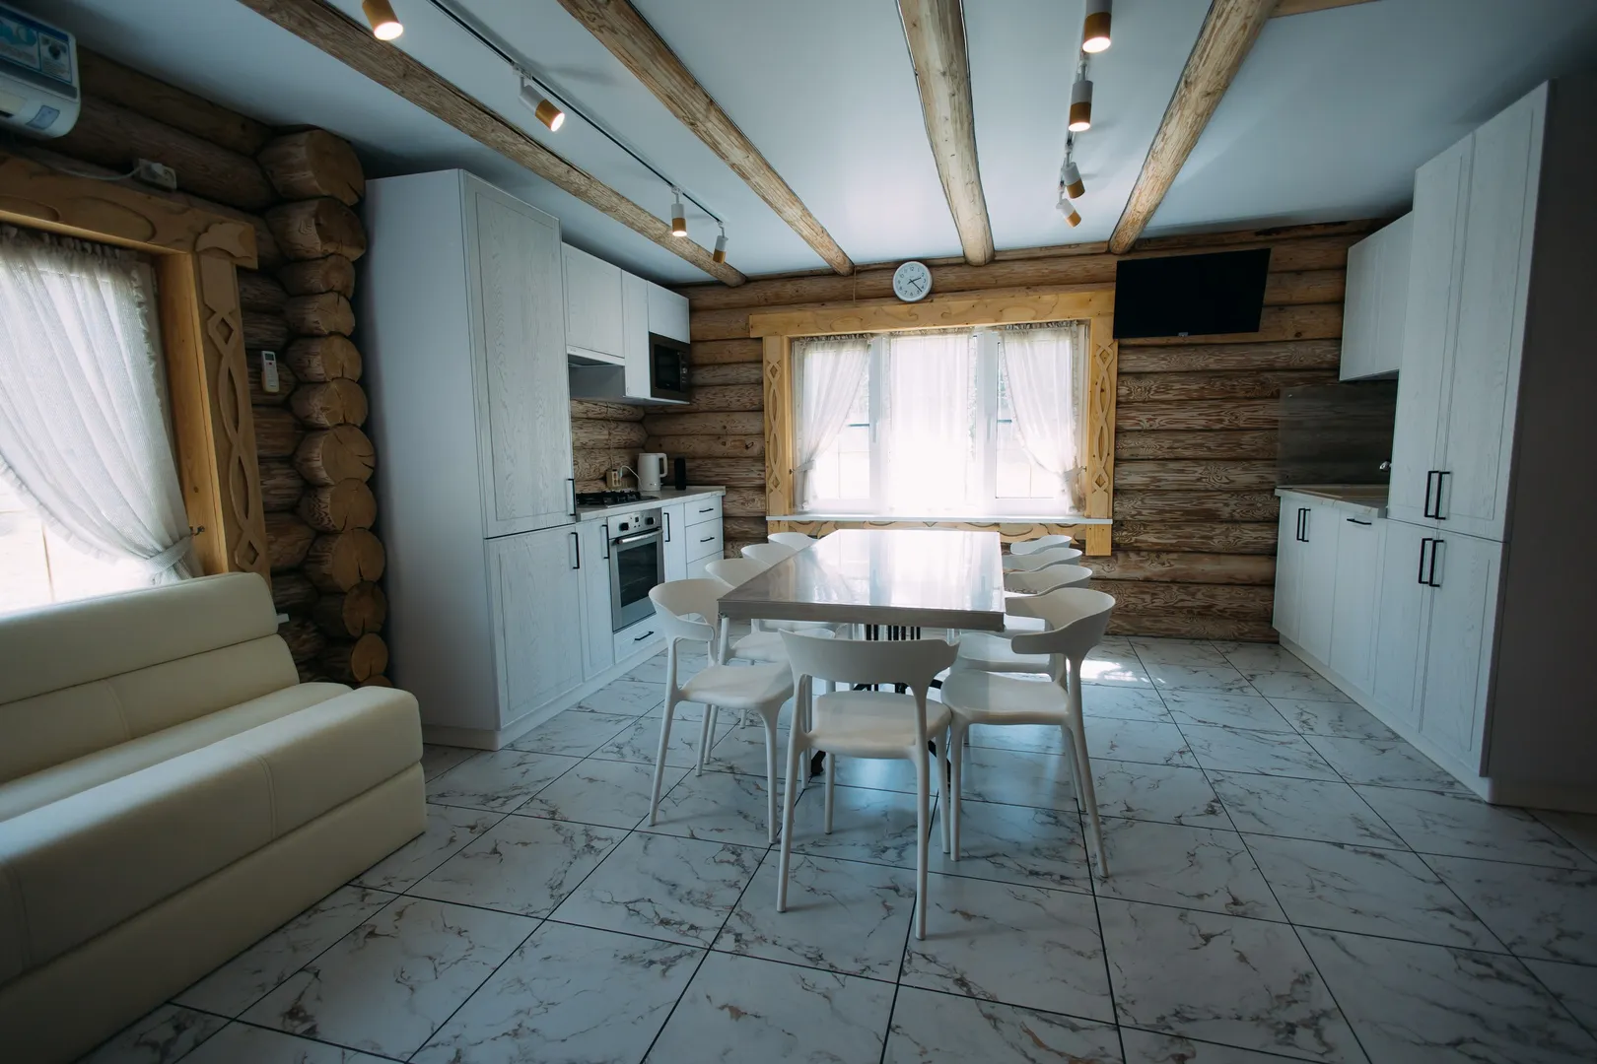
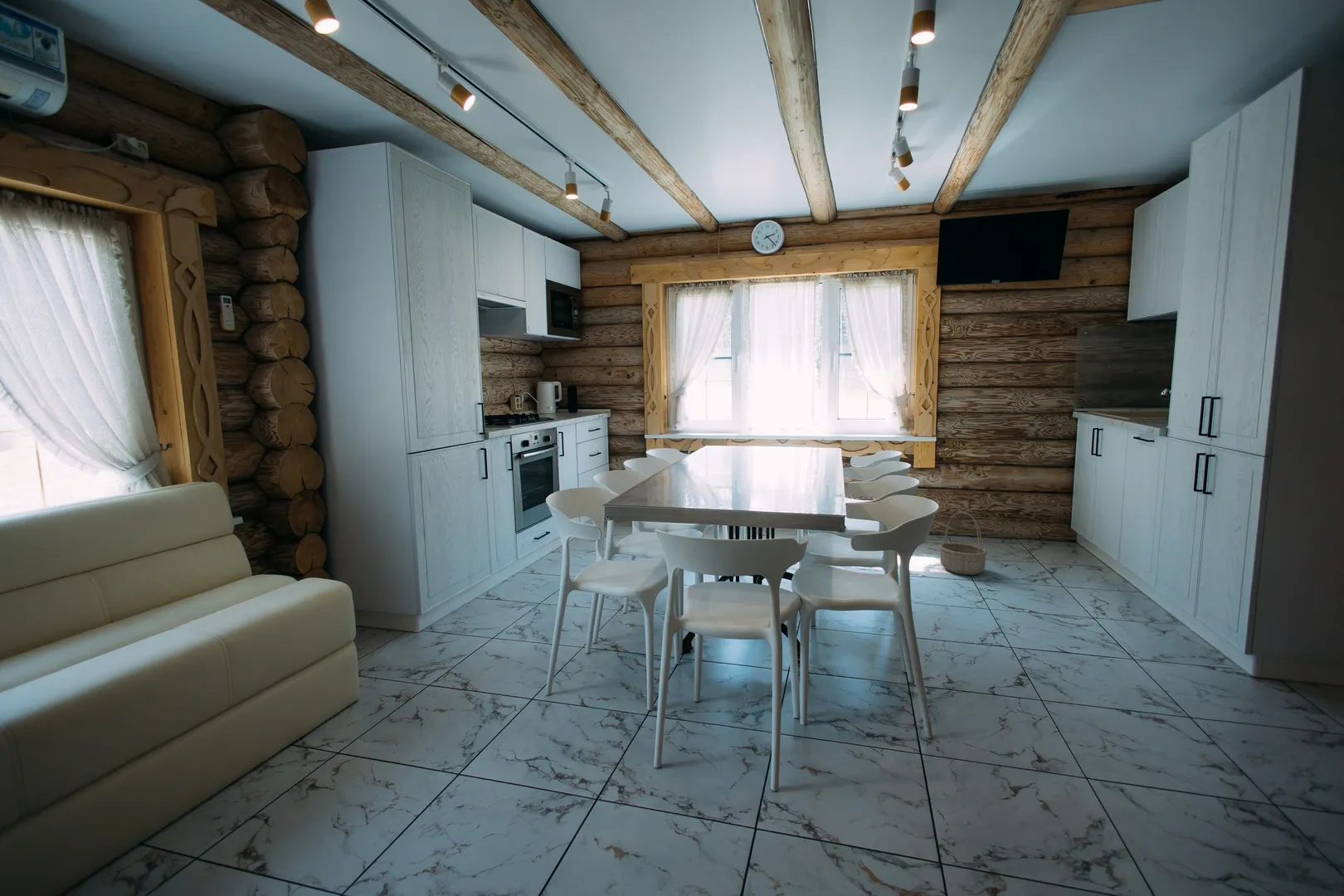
+ basket [938,511,988,576]
